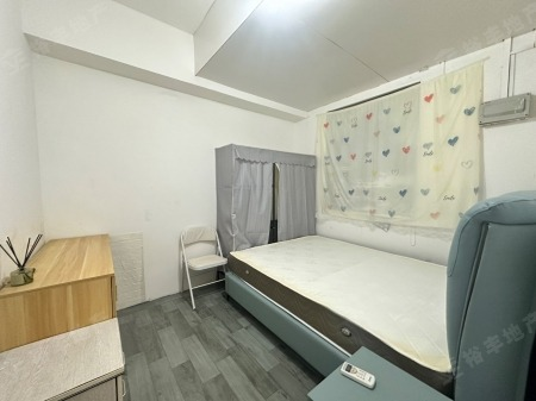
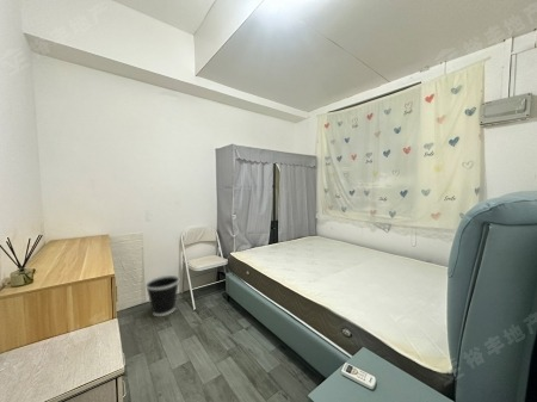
+ wastebasket [144,274,180,317]
